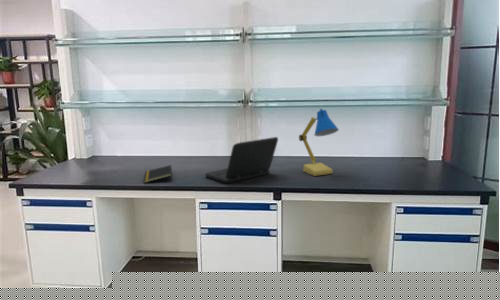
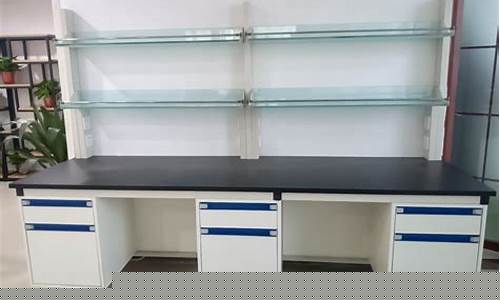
- notepad [143,164,173,184]
- desk lamp [298,108,340,177]
- laptop [204,136,279,184]
